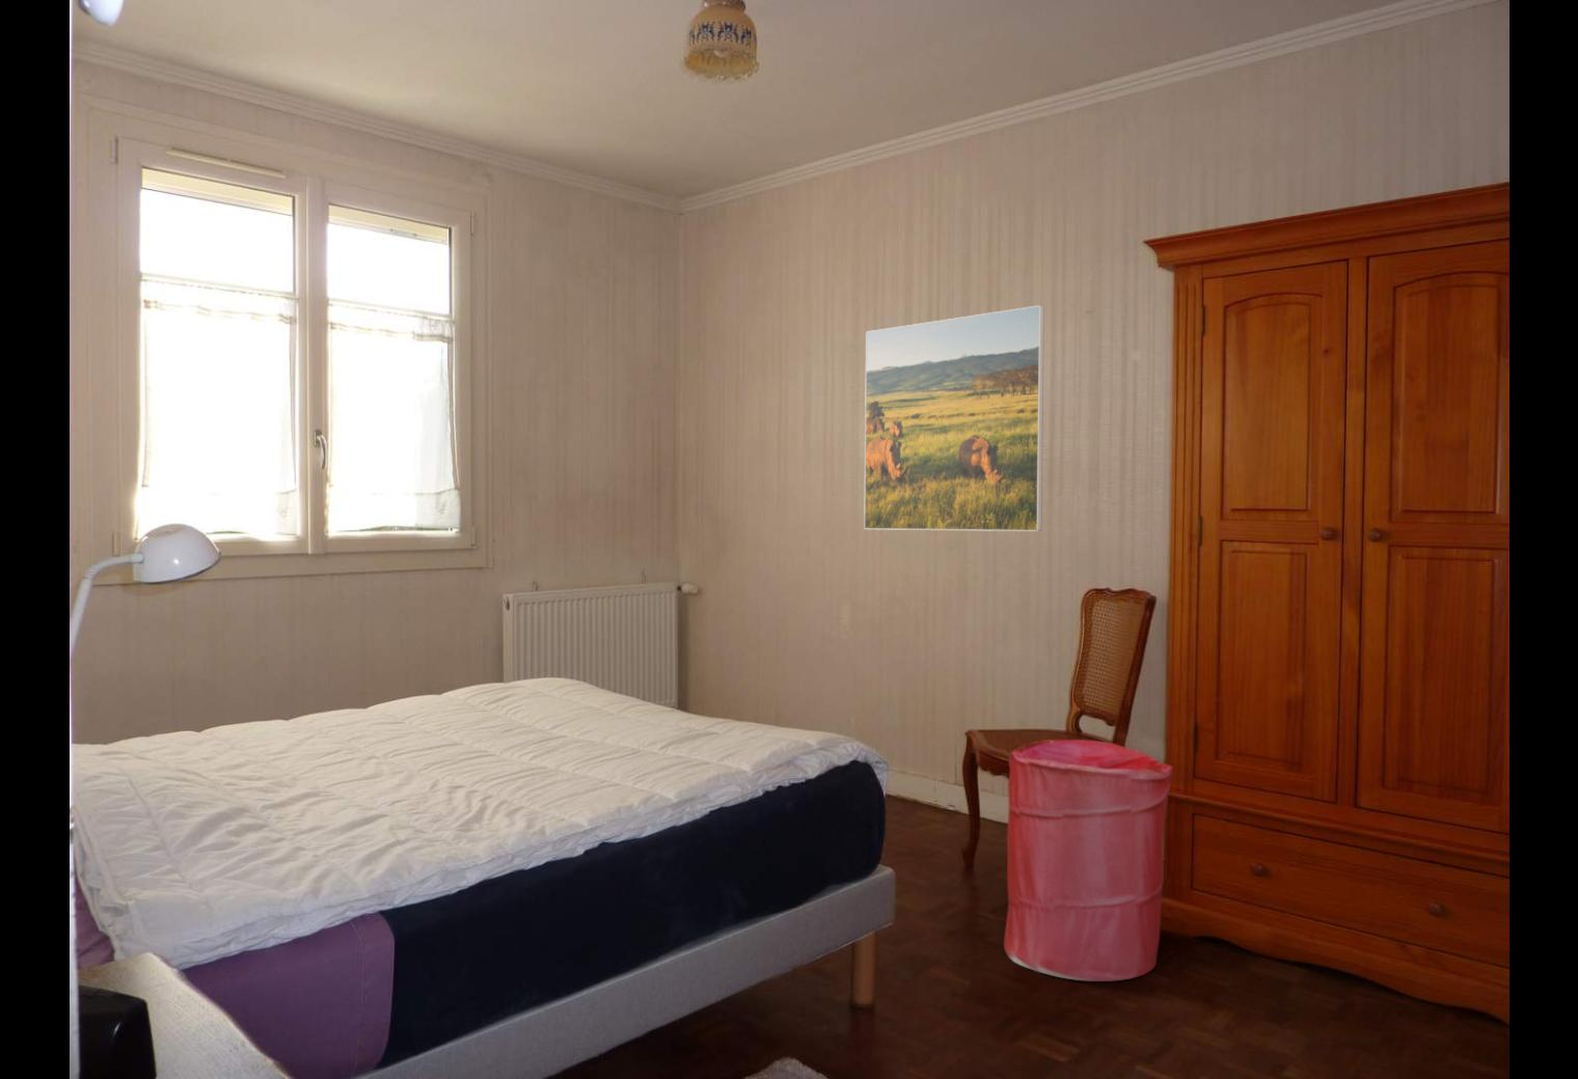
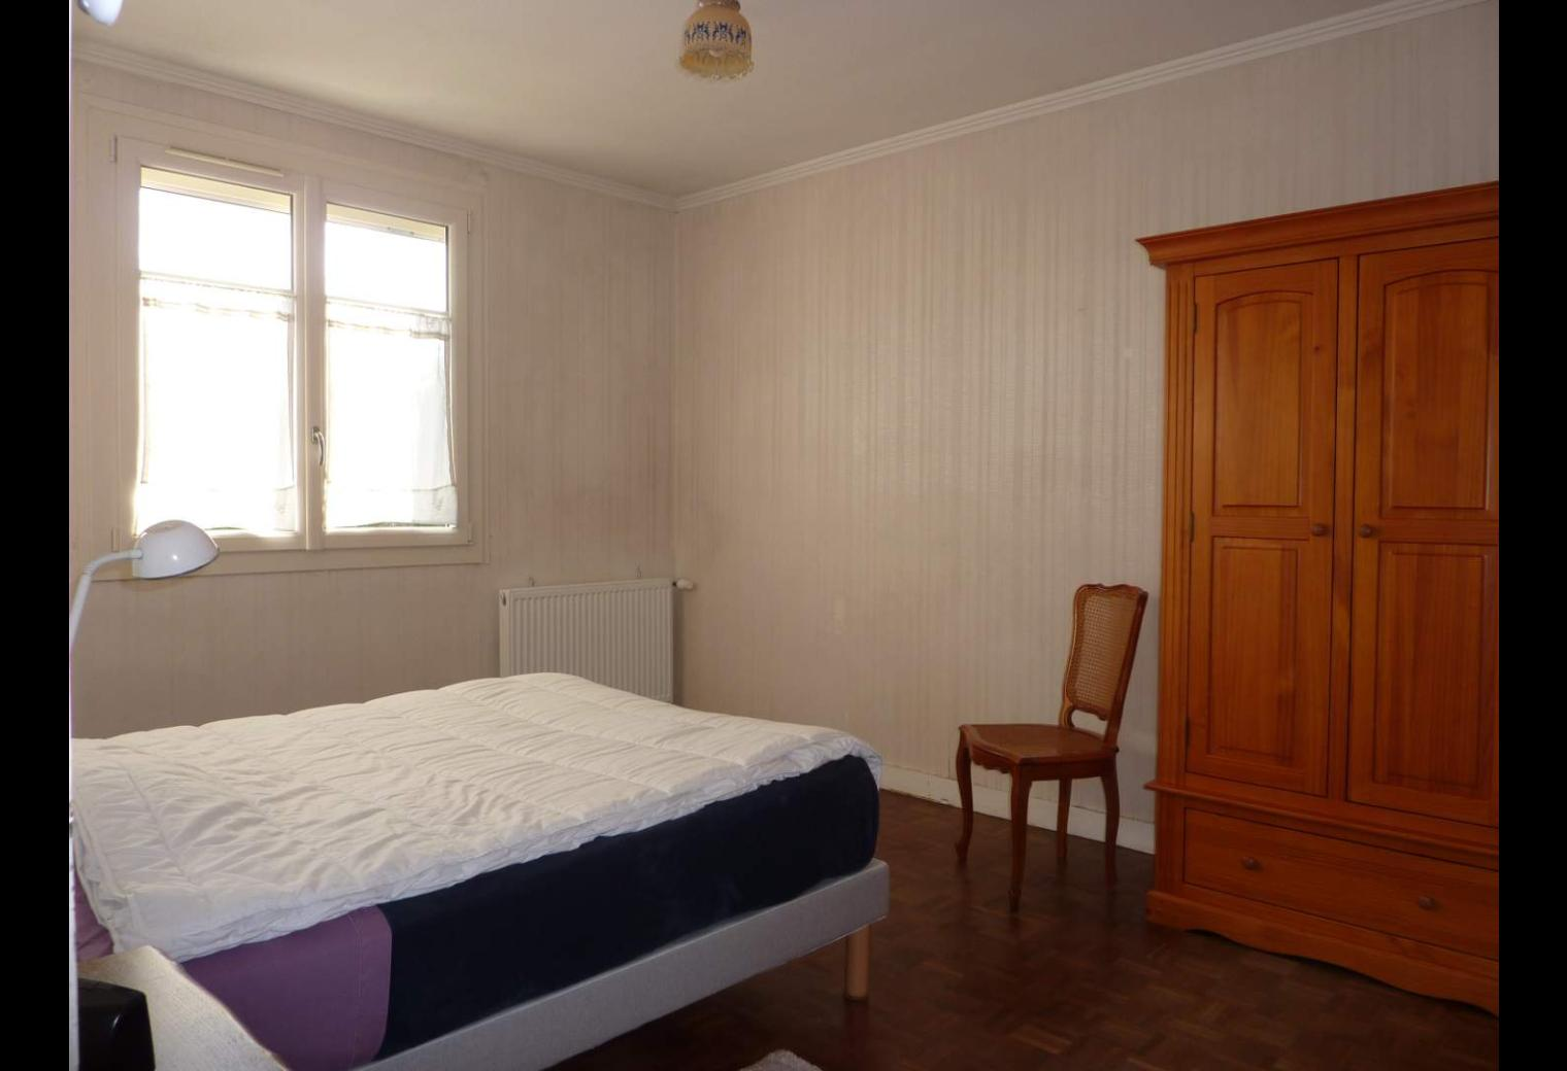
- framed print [862,305,1046,532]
- laundry hamper [1002,739,1174,983]
